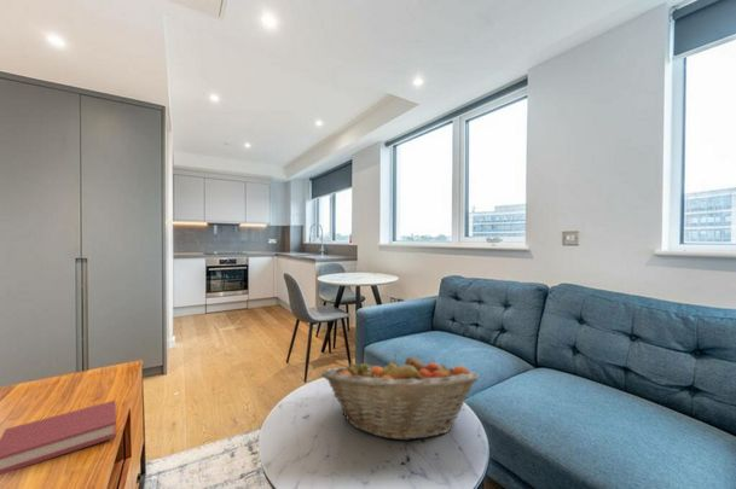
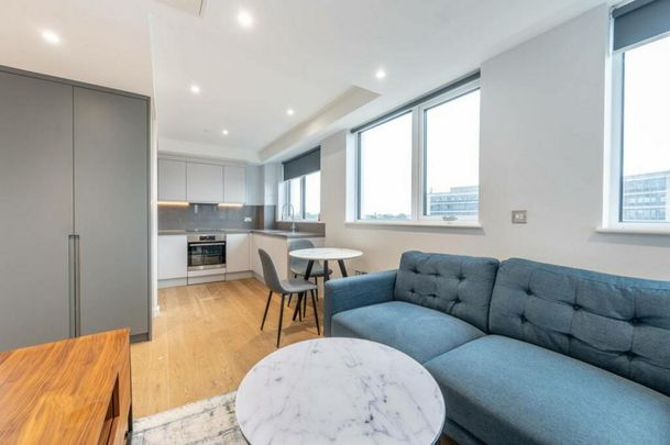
- book [0,400,117,476]
- fruit basket [320,353,480,442]
